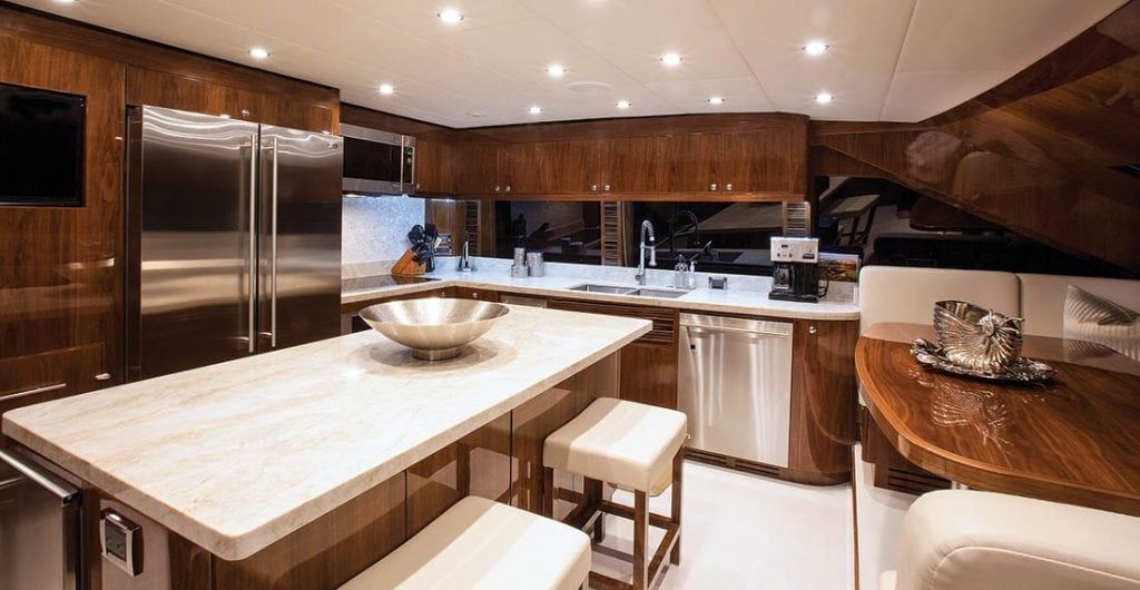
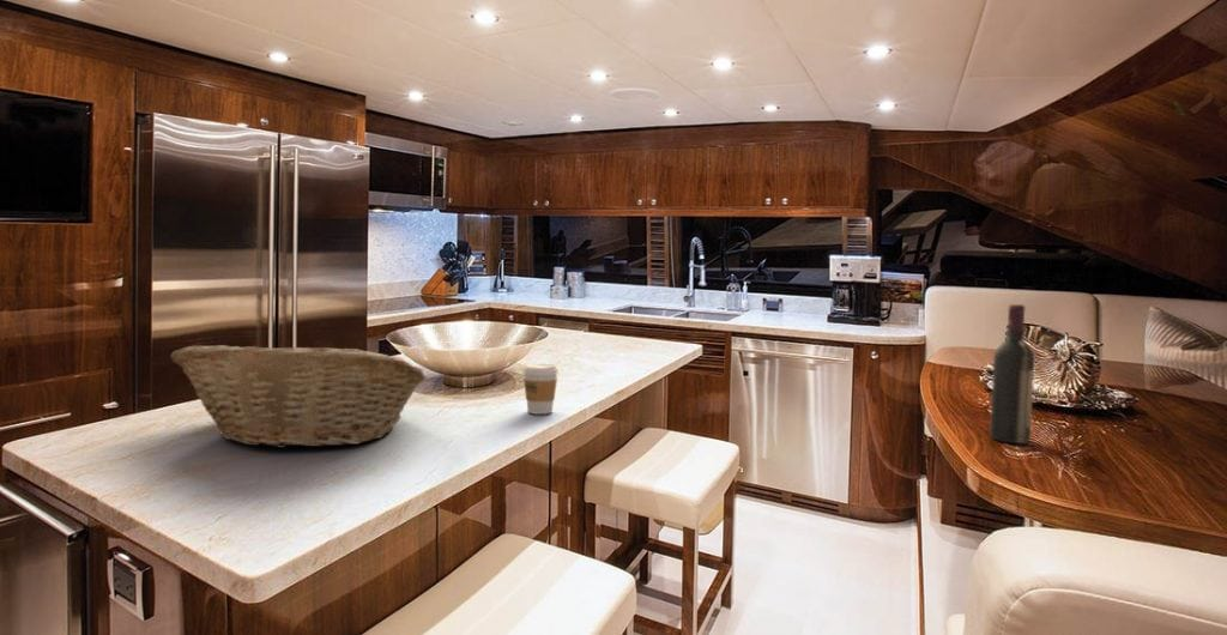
+ fruit basket [169,344,428,449]
+ wine bottle [989,303,1035,444]
+ coffee cup [521,362,560,416]
